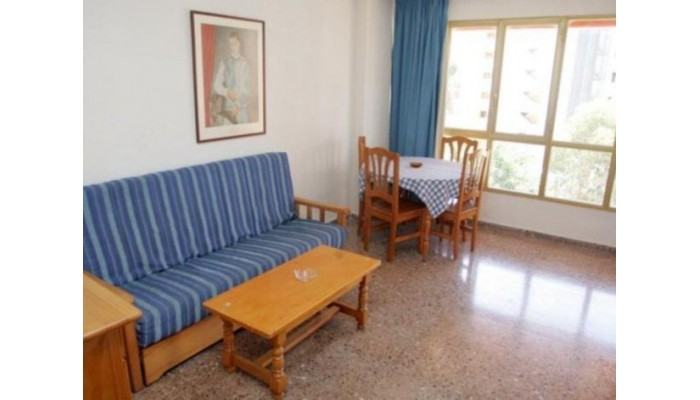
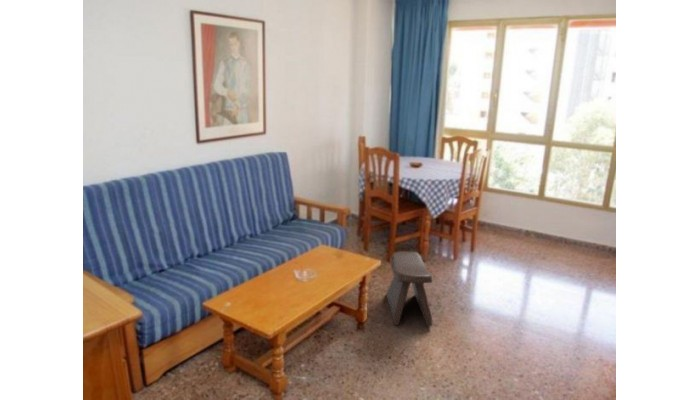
+ stool [385,251,434,327]
